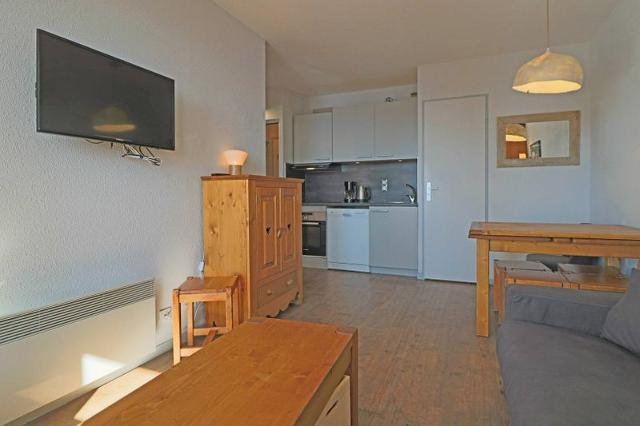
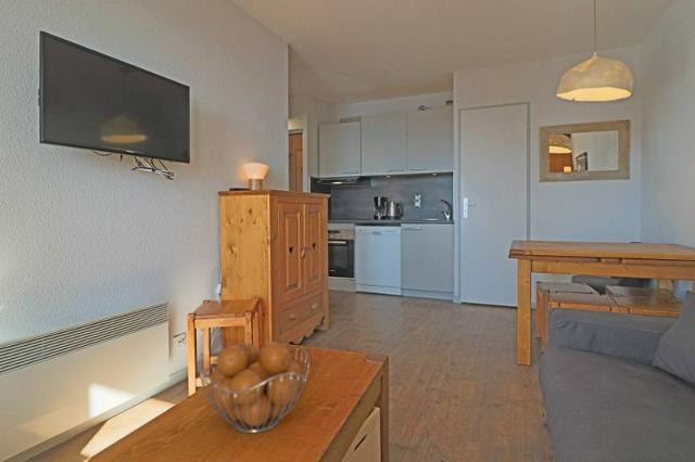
+ fruit basket [198,341,311,434]
